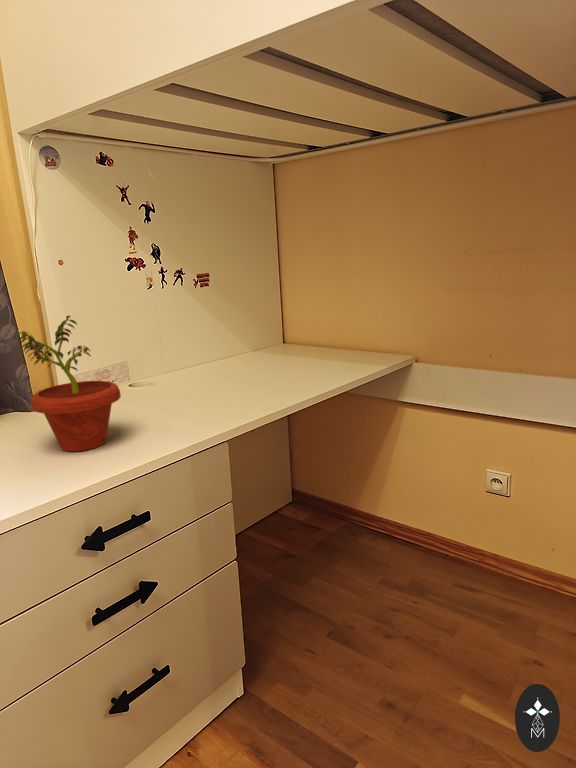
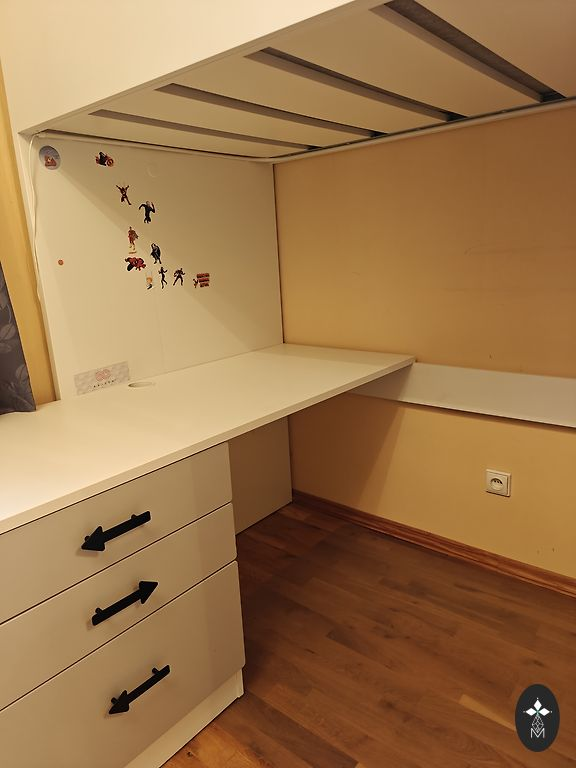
- potted plant [13,315,122,452]
